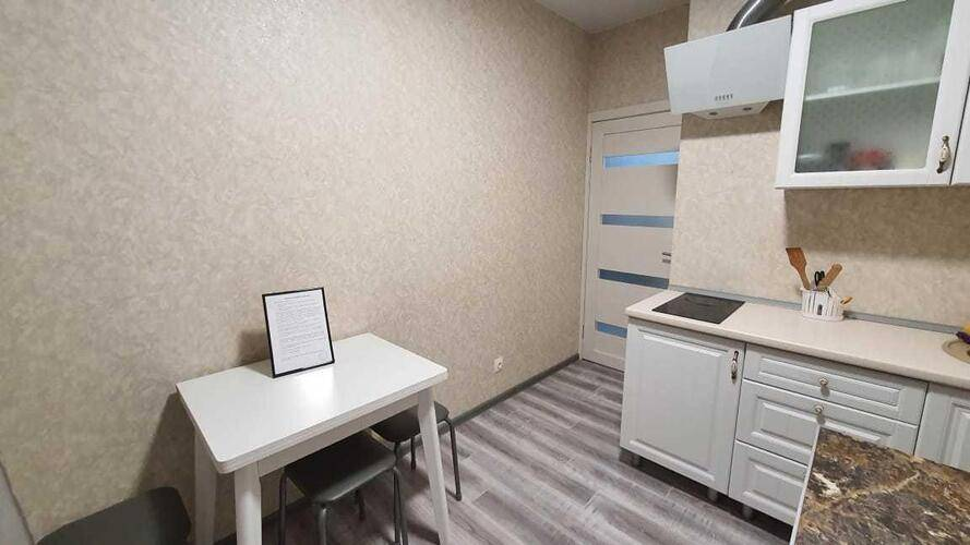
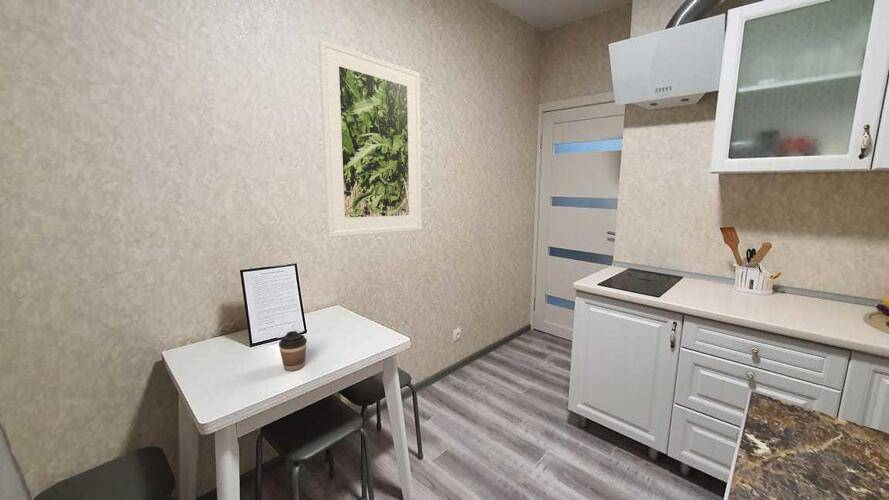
+ coffee cup [278,330,308,372]
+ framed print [317,39,422,238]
